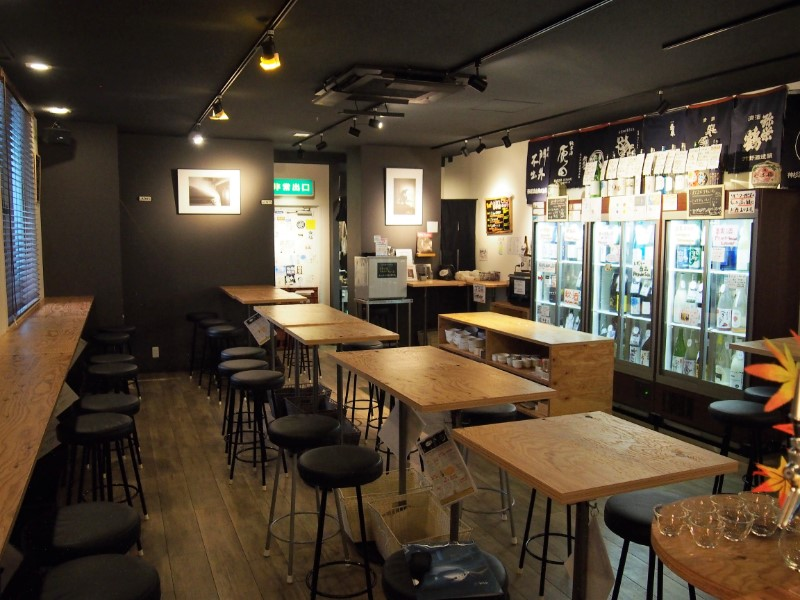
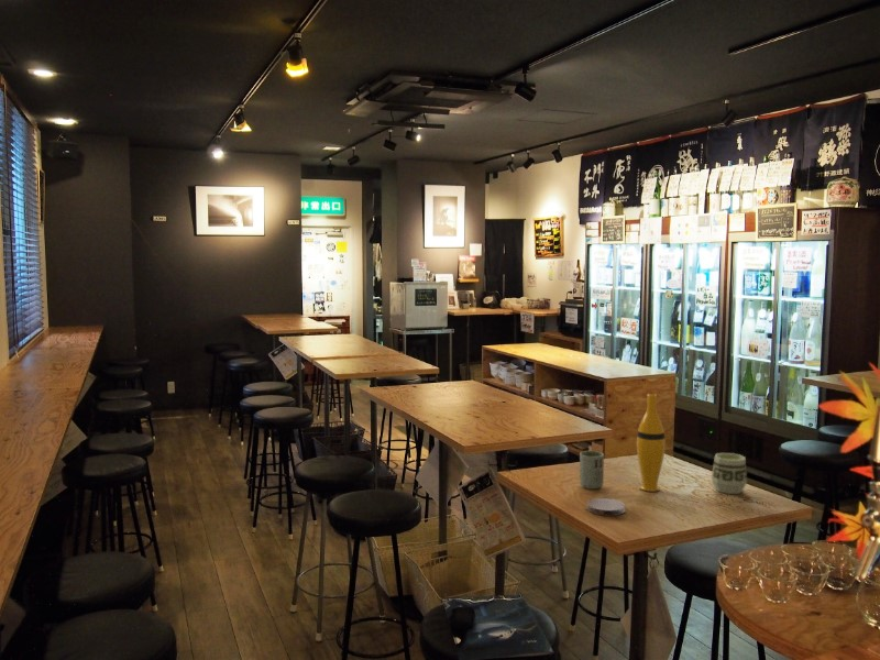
+ cup [579,450,605,491]
+ cup [711,452,748,495]
+ coaster [585,497,626,517]
+ vase [636,393,667,493]
